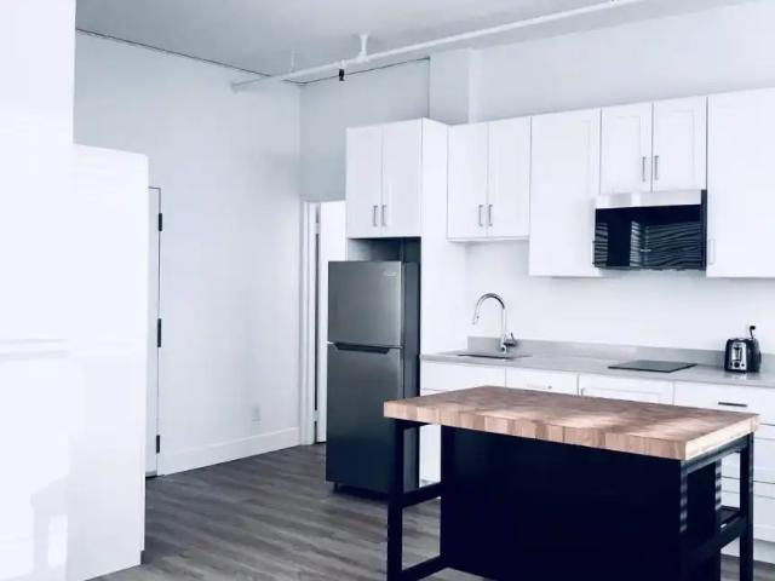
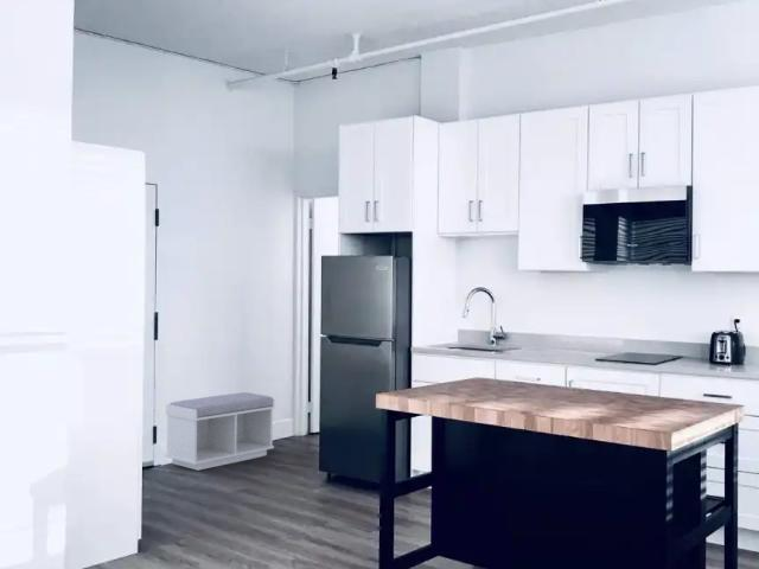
+ bench [164,391,276,472]
